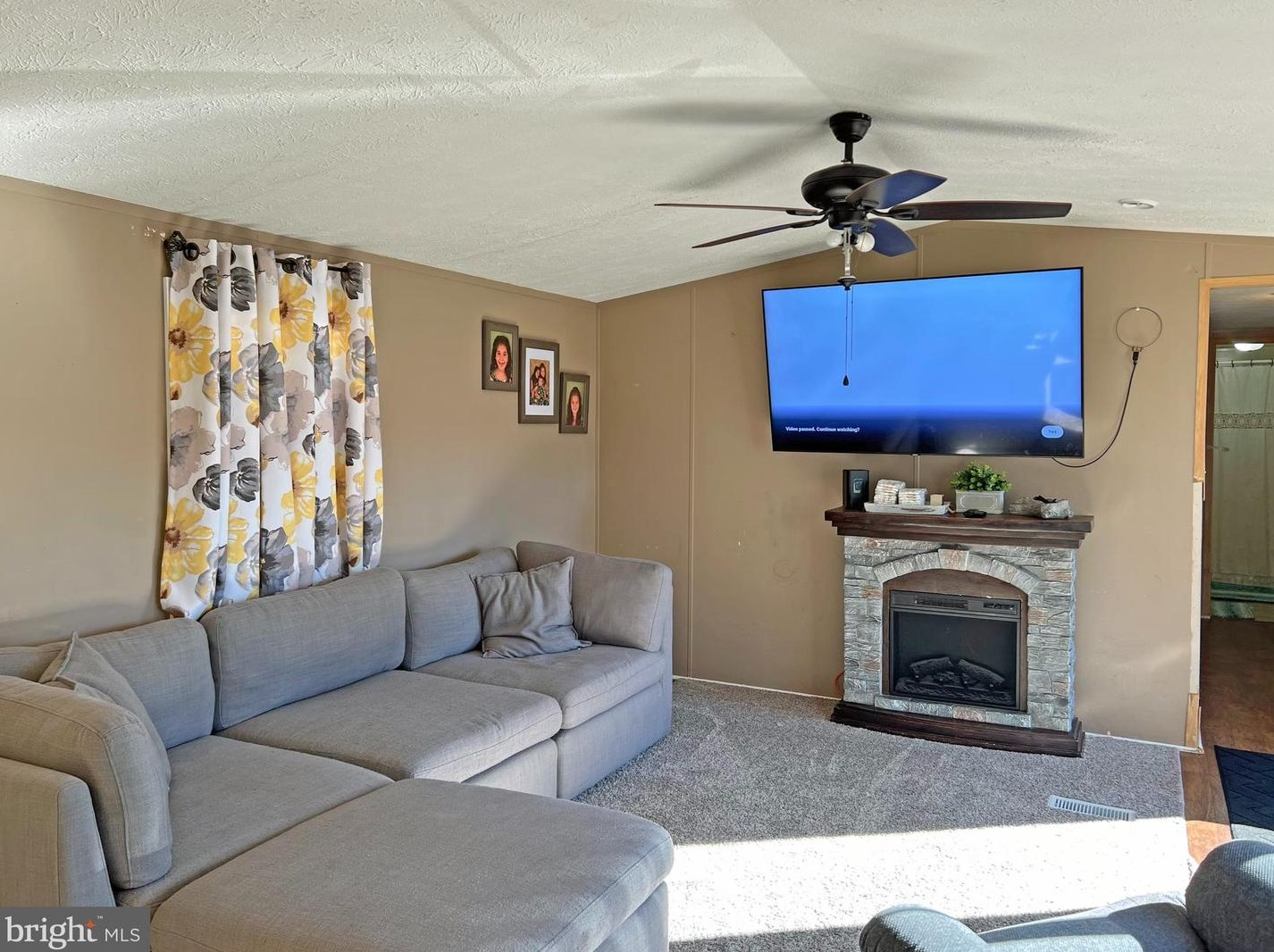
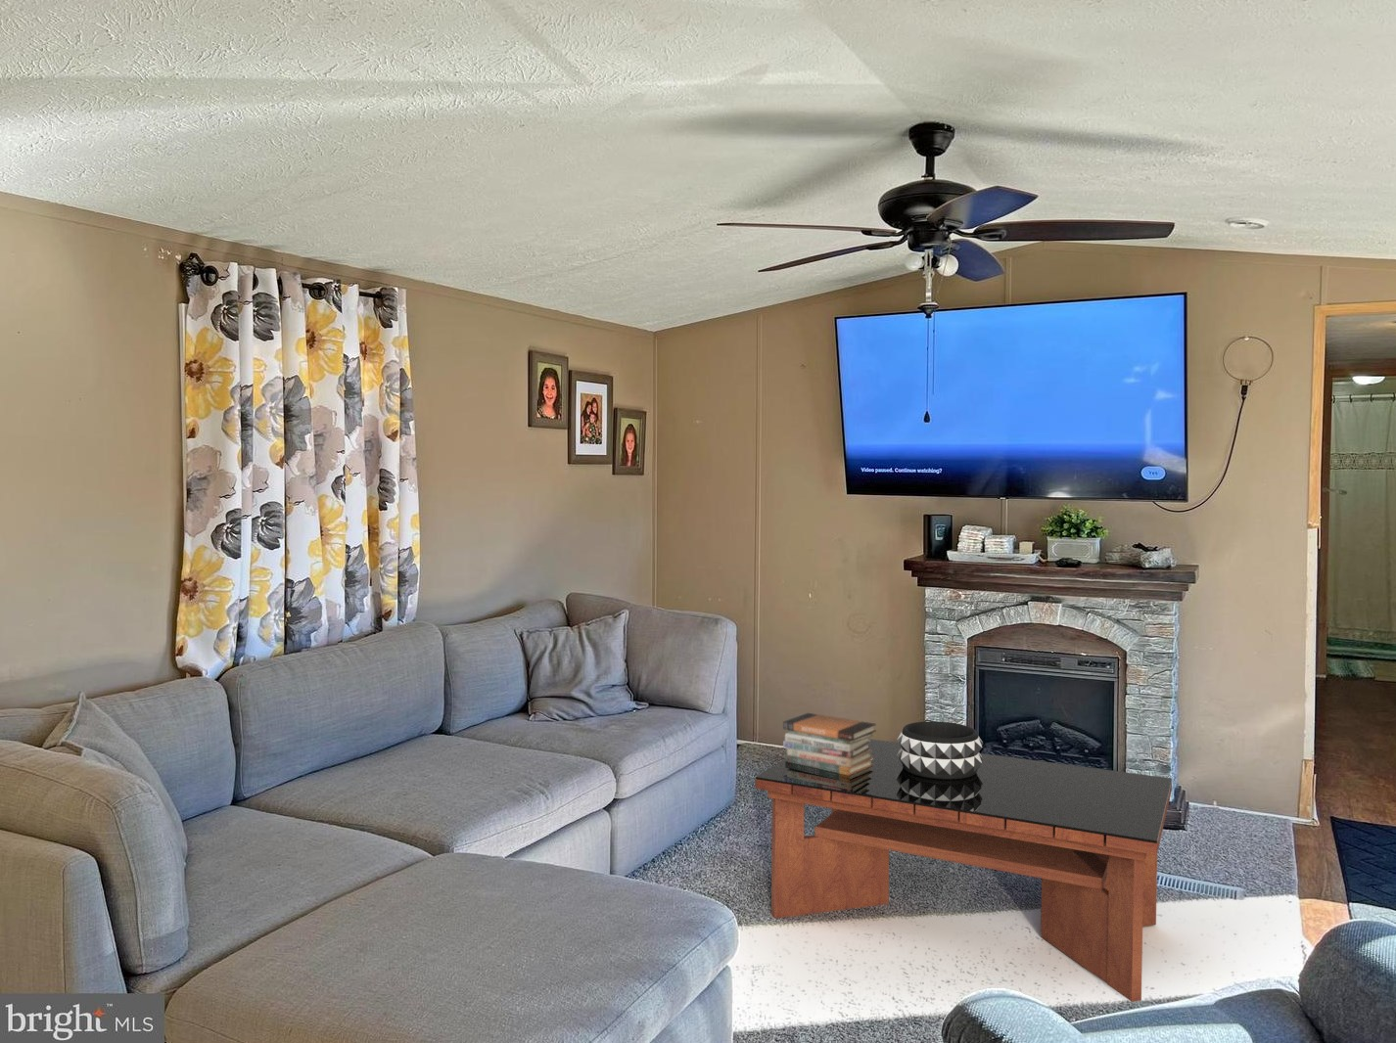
+ decorative bowl [895,720,984,780]
+ coffee table [755,737,1172,1002]
+ book stack [782,712,877,775]
